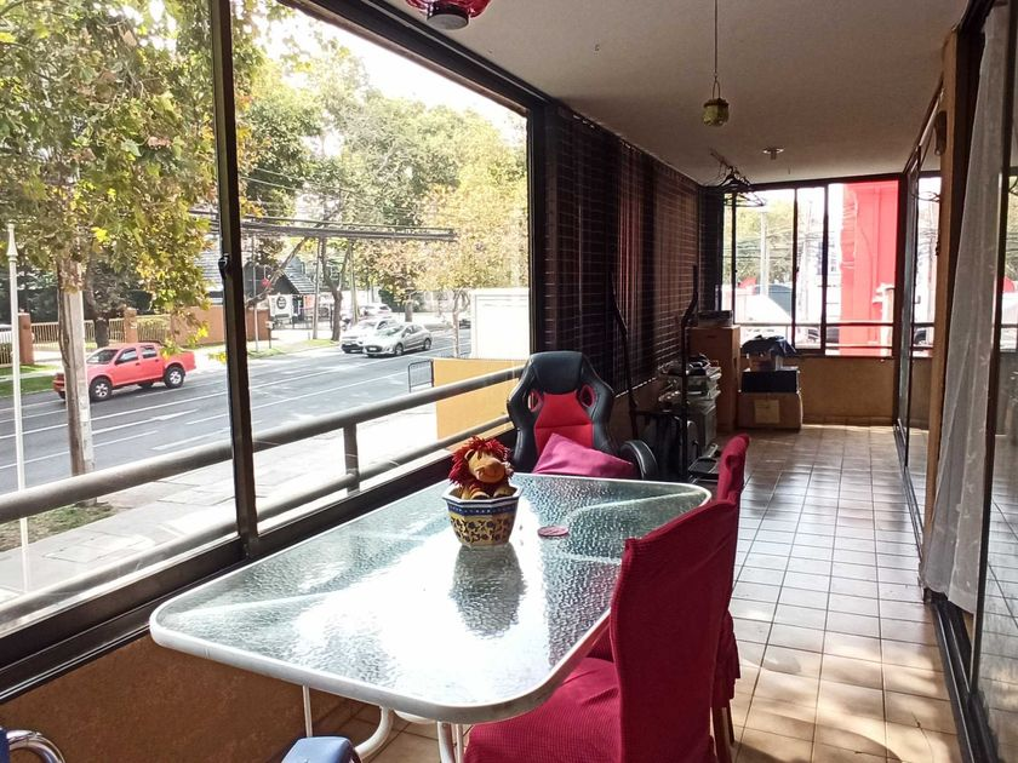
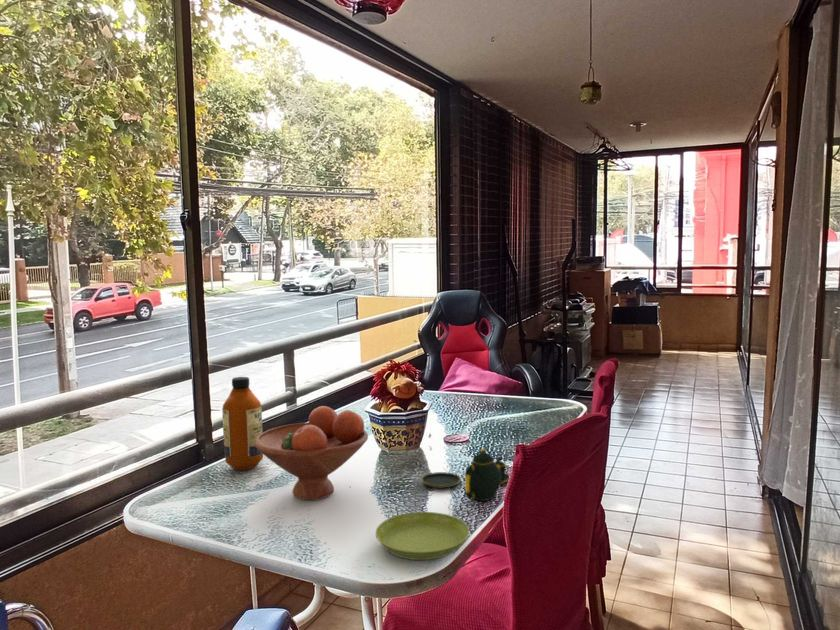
+ fruit bowl [254,405,369,501]
+ saucer [374,511,470,561]
+ teapot [421,448,511,502]
+ bottle [221,376,264,471]
